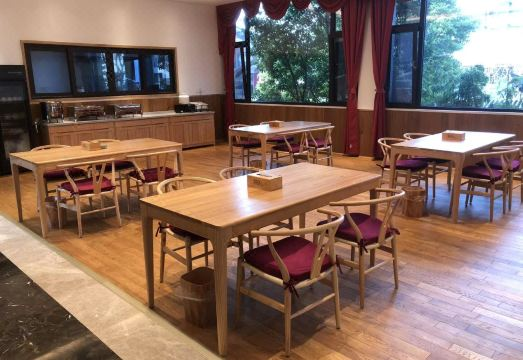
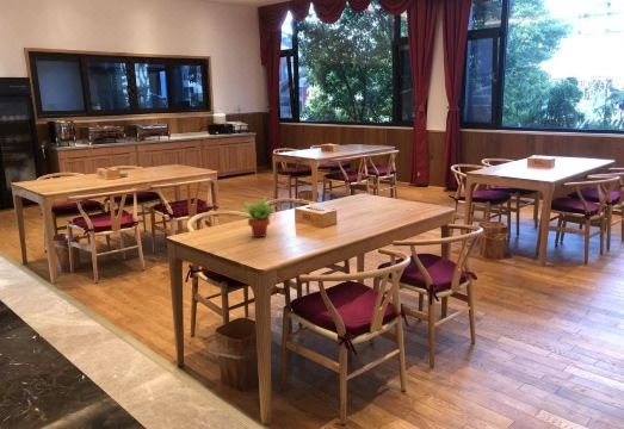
+ succulent plant [239,194,278,238]
